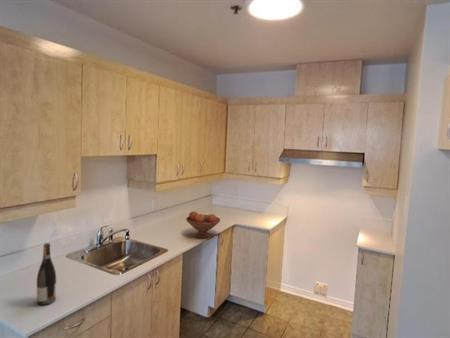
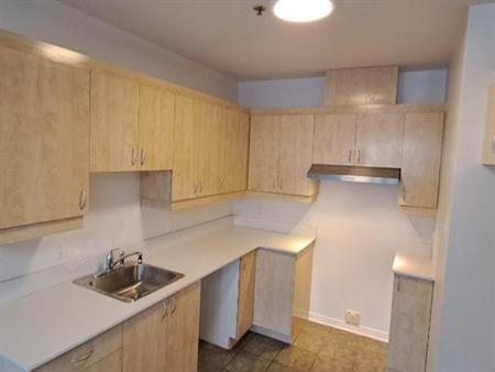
- fruit bowl [185,210,221,239]
- wine bottle [36,242,57,306]
